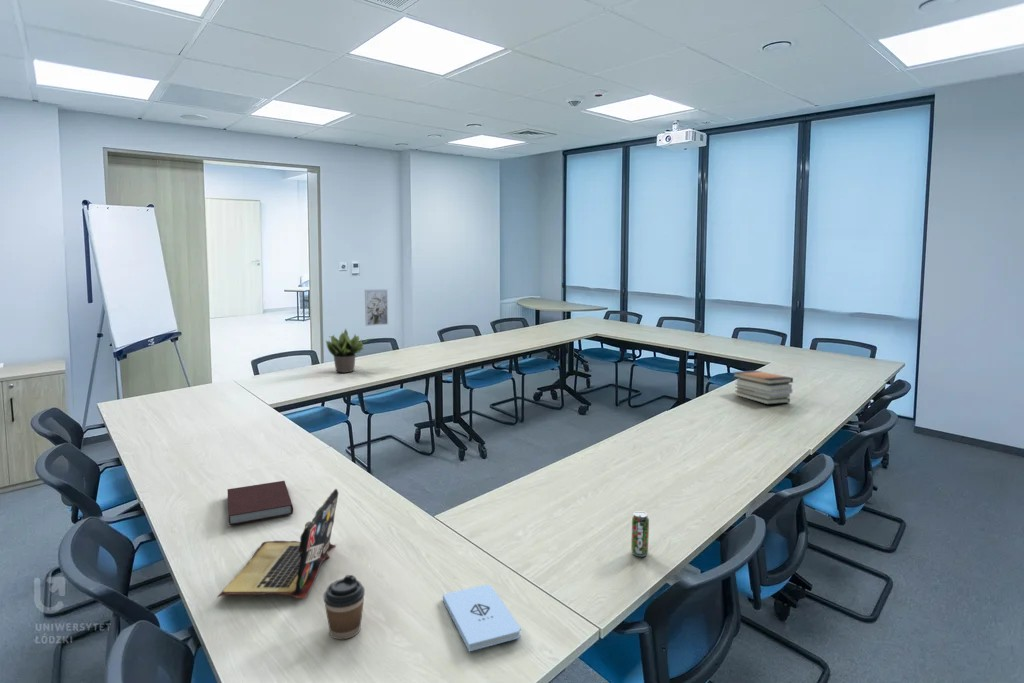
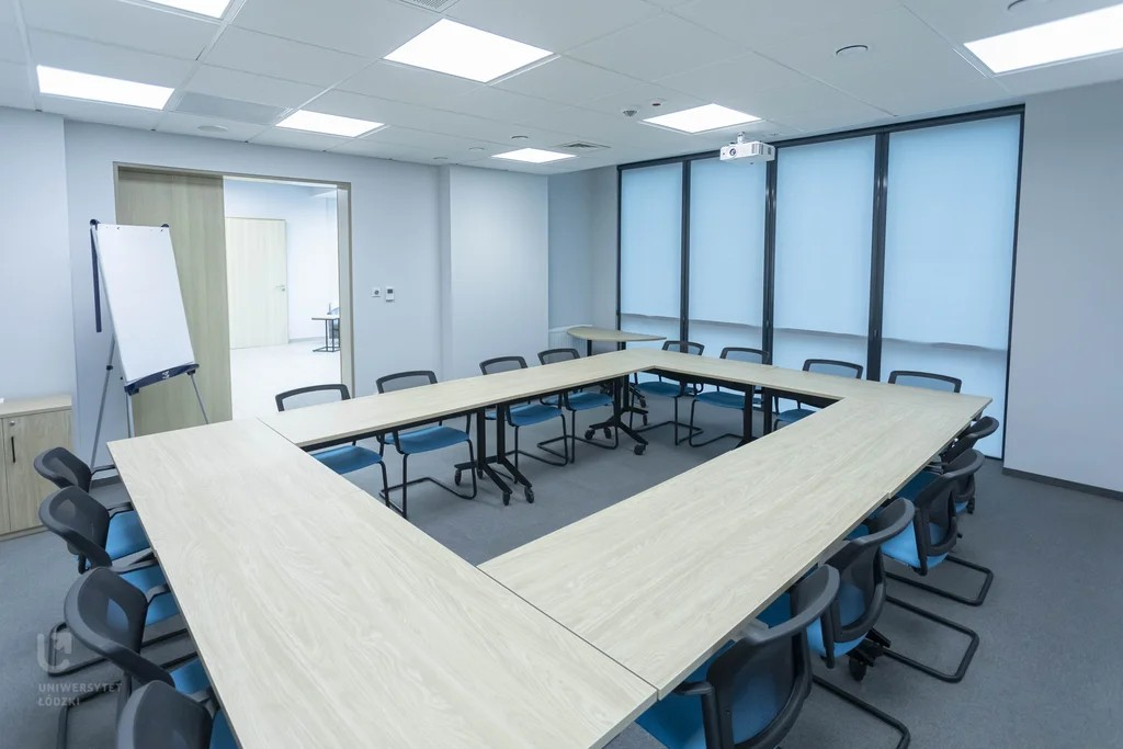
- laptop [216,488,339,599]
- coffee cup [322,574,366,640]
- notepad [442,584,521,652]
- potted plant [325,328,371,374]
- beverage can [630,510,650,558]
- wall art [364,288,389,327]
- book stack [731,369,794,405]
- notebook [226,480,294,526]
